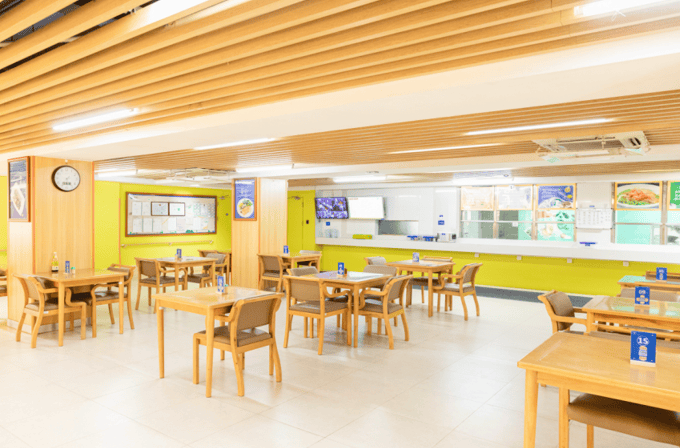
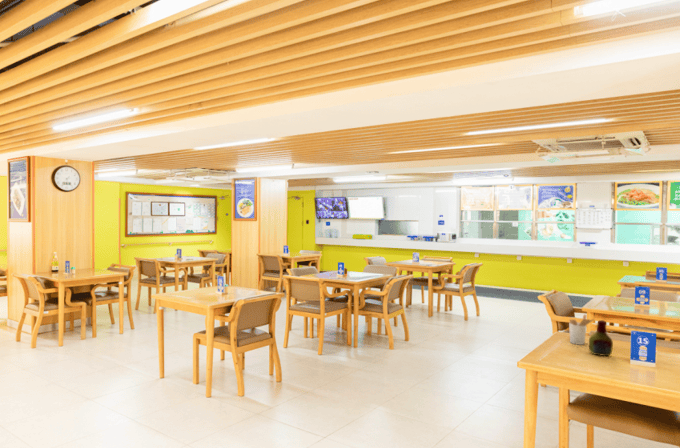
+ bottle [588,319,614,357]
+ utensil holder [568,313,595,346]
